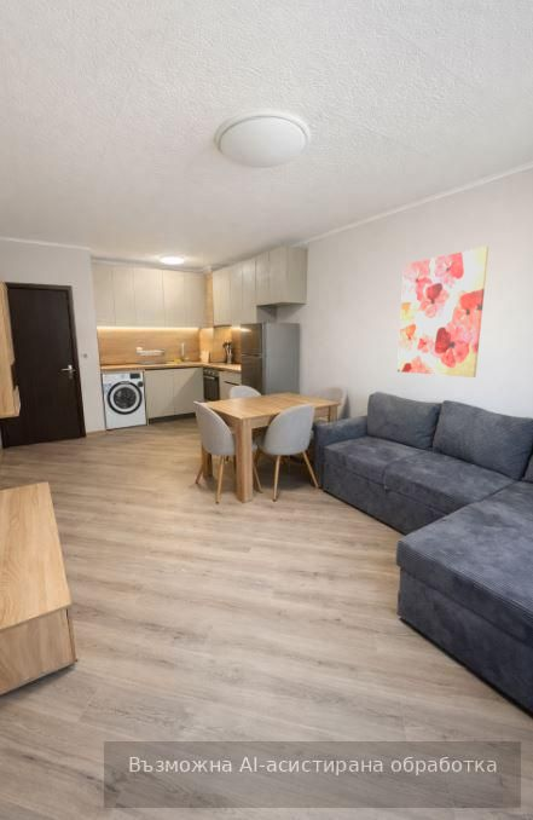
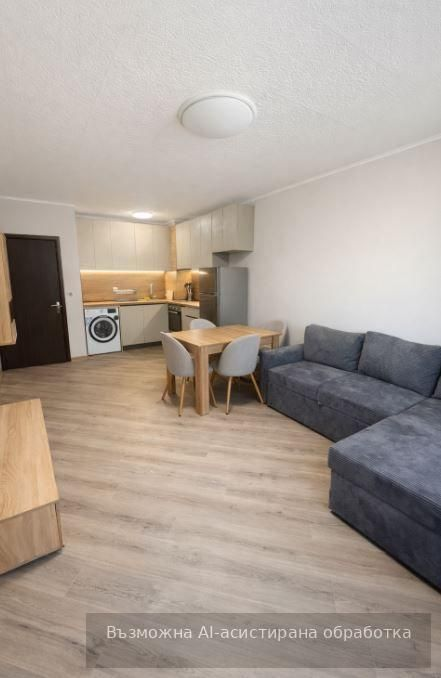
- wall art [396,246,489,379]
